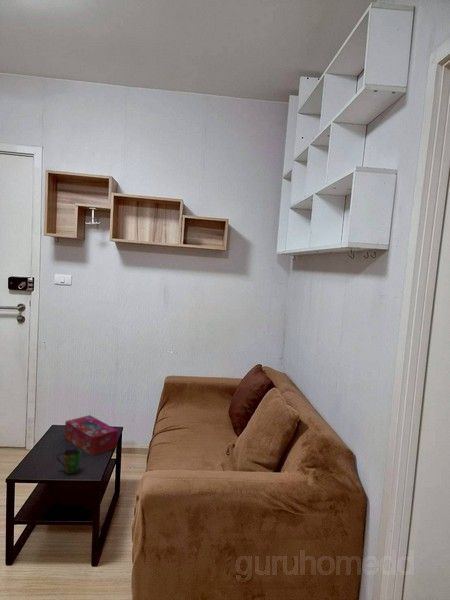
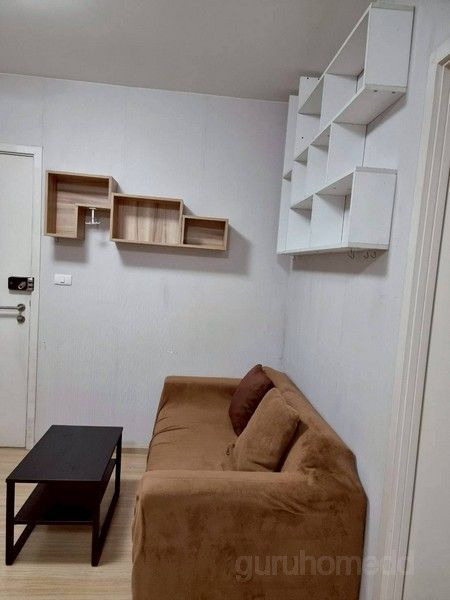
- cup [56,447,83,475]
- tissue box [64,414,119,456]
